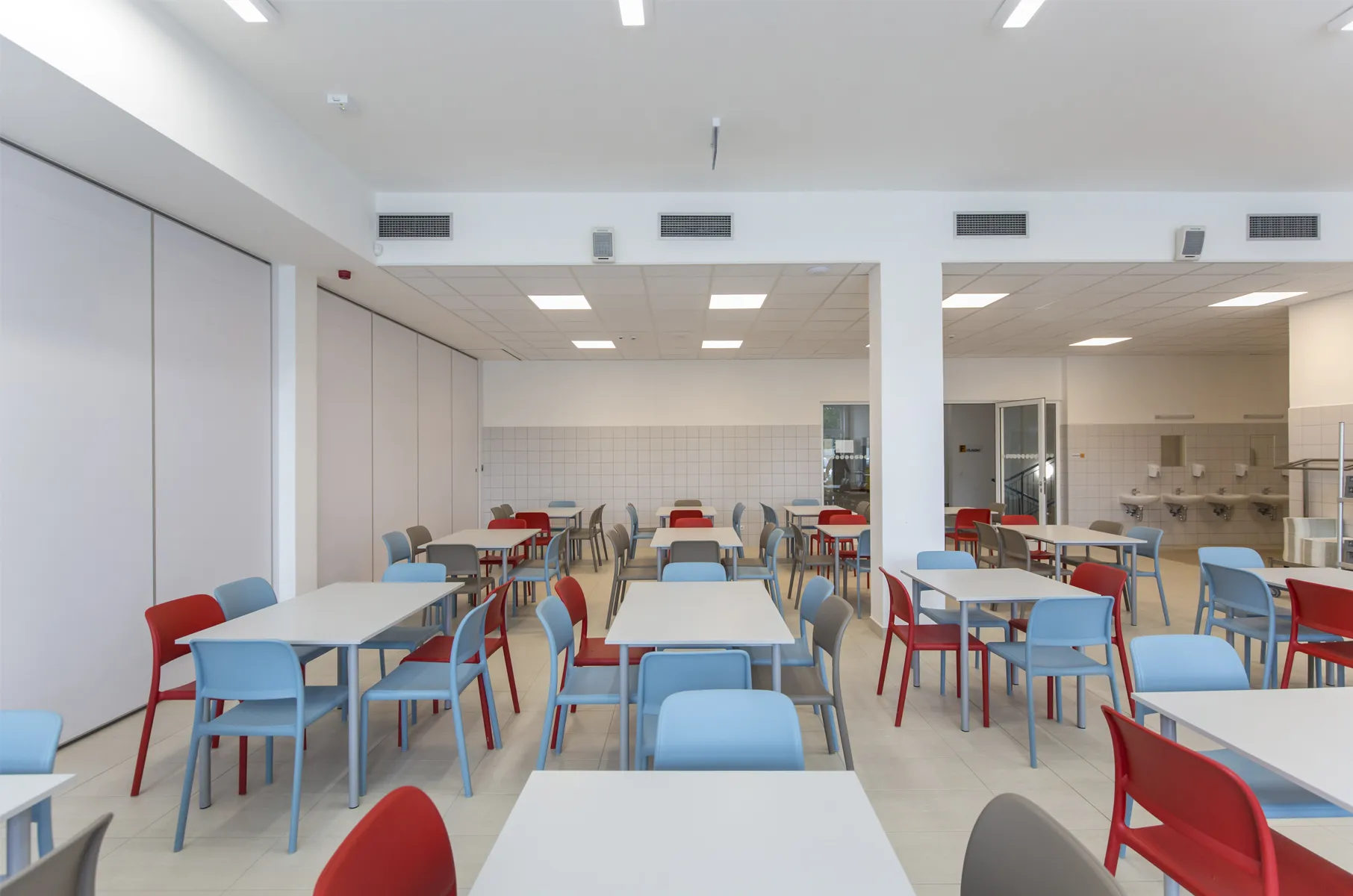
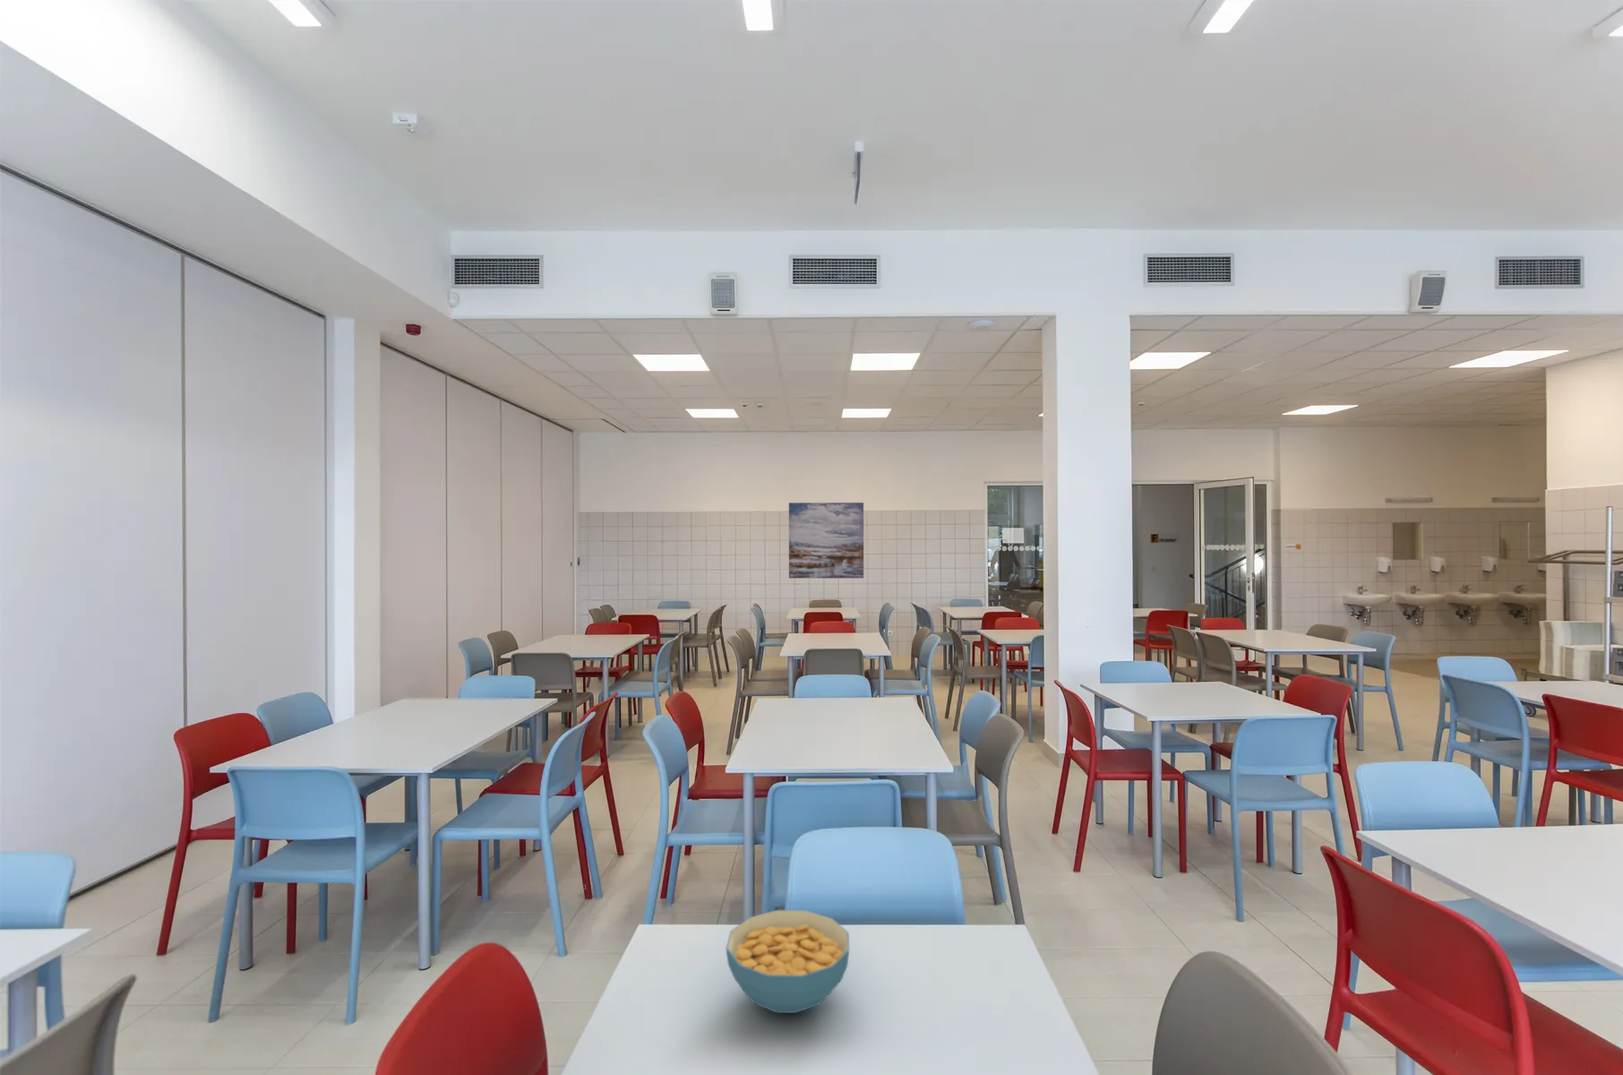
+ wall art [788,502,865,578]
+ cereal bowl [726,909,850,1014]
